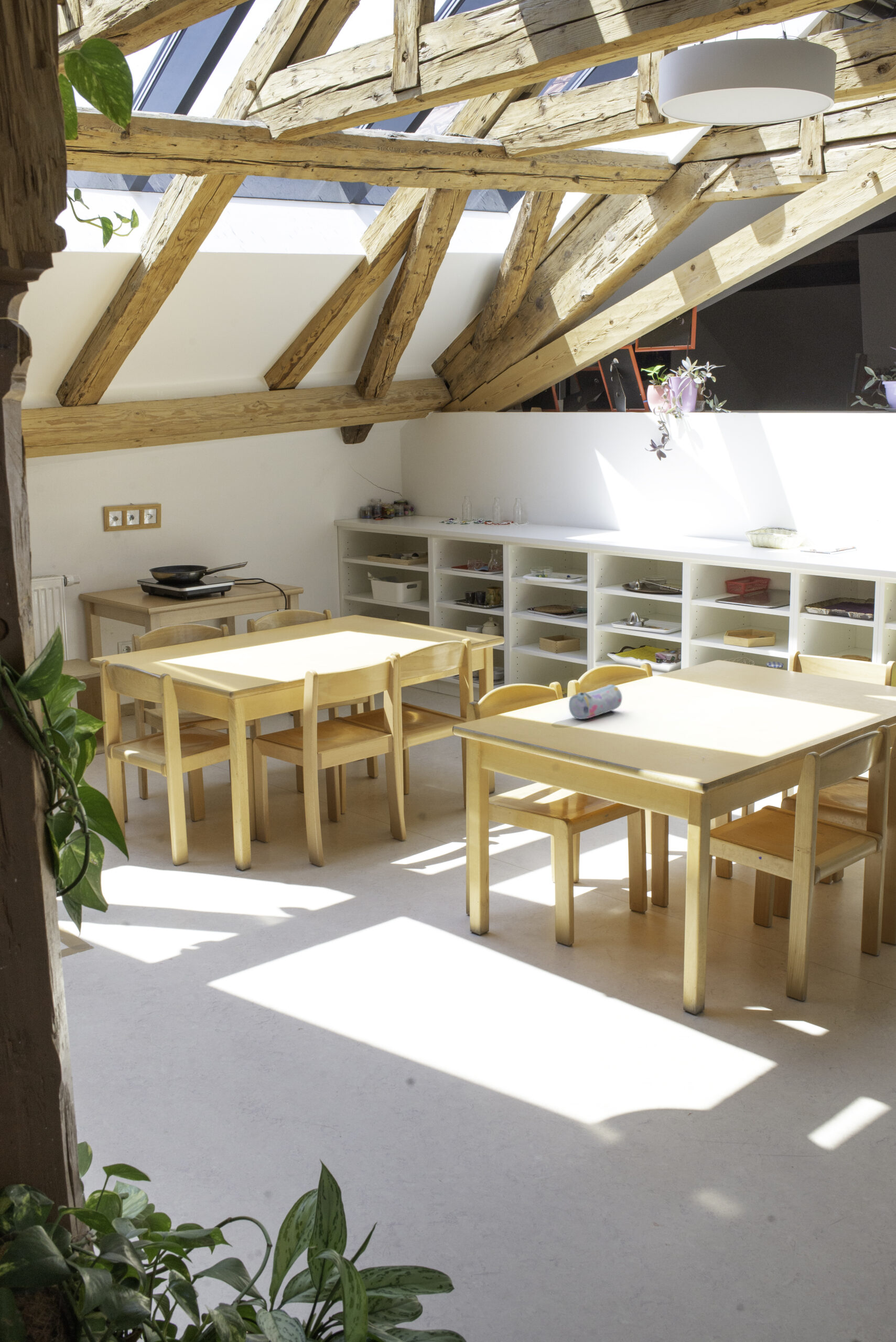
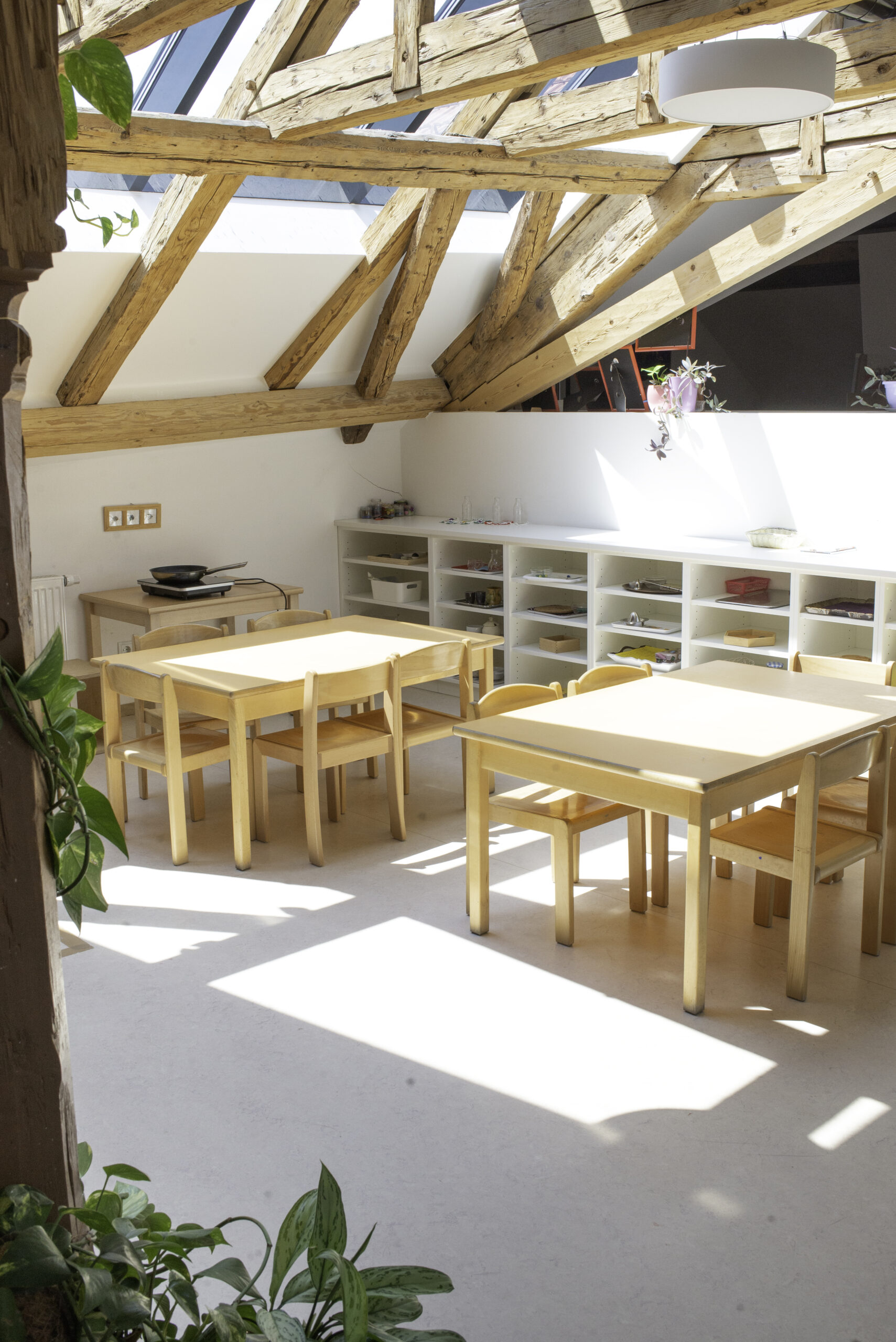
- pencil case [568,684,622,720]
